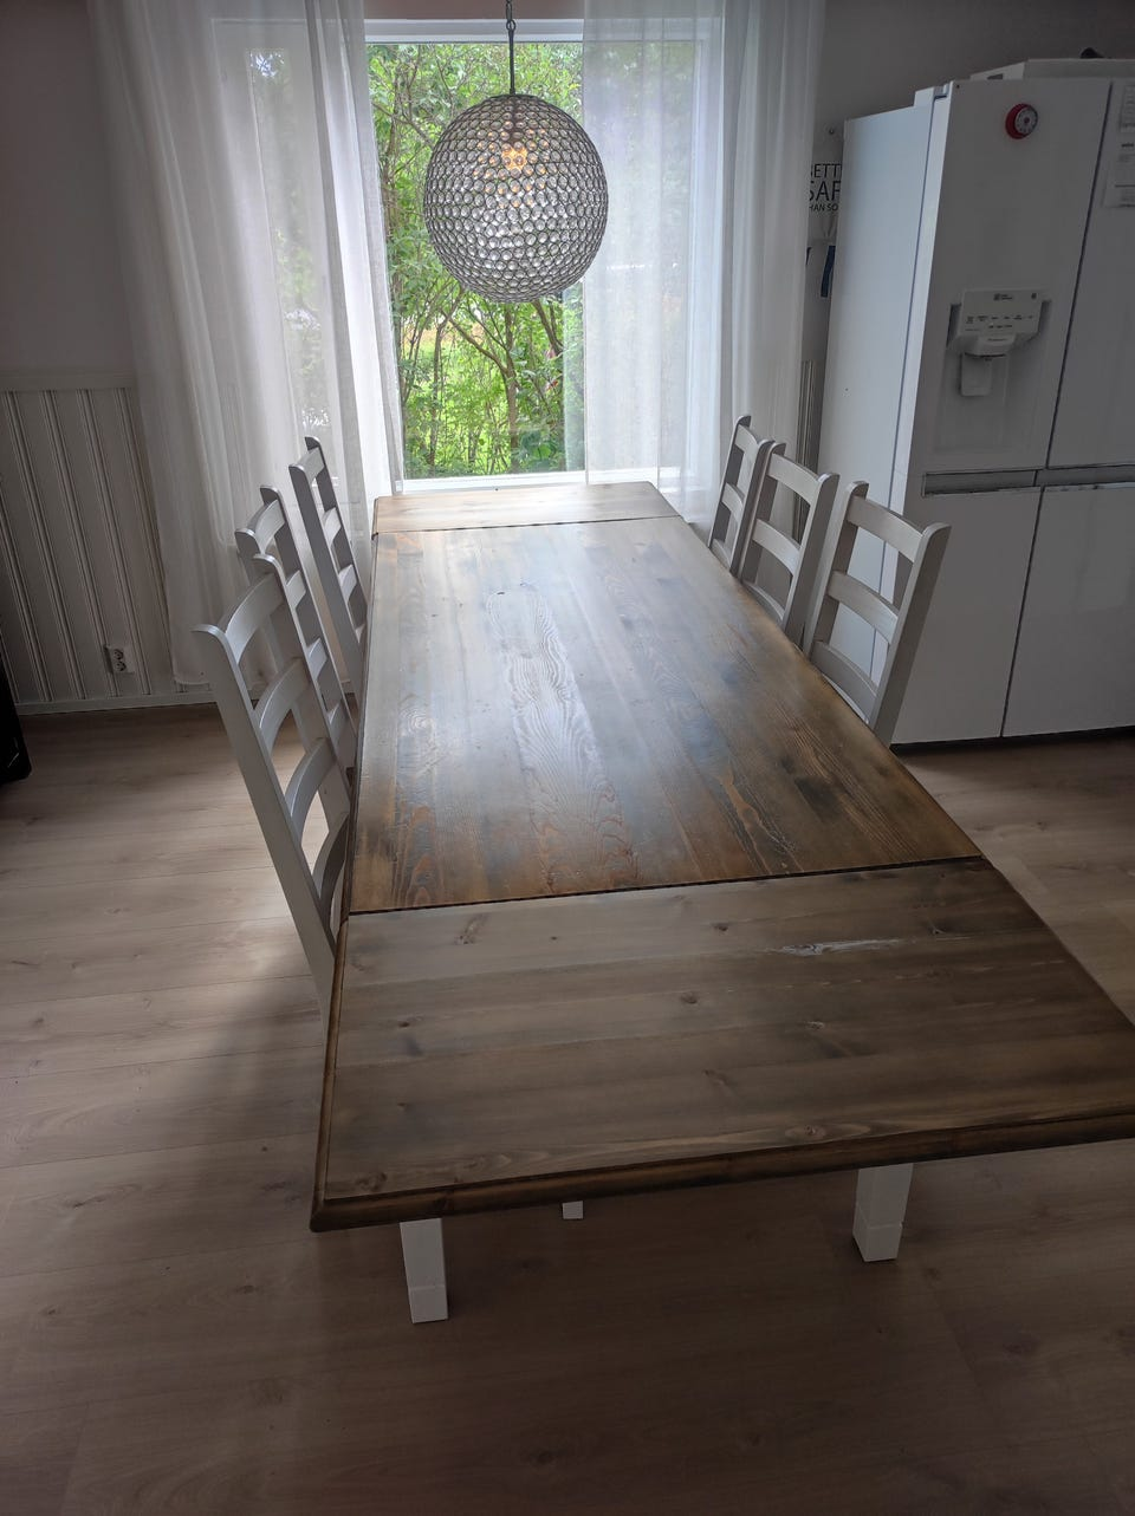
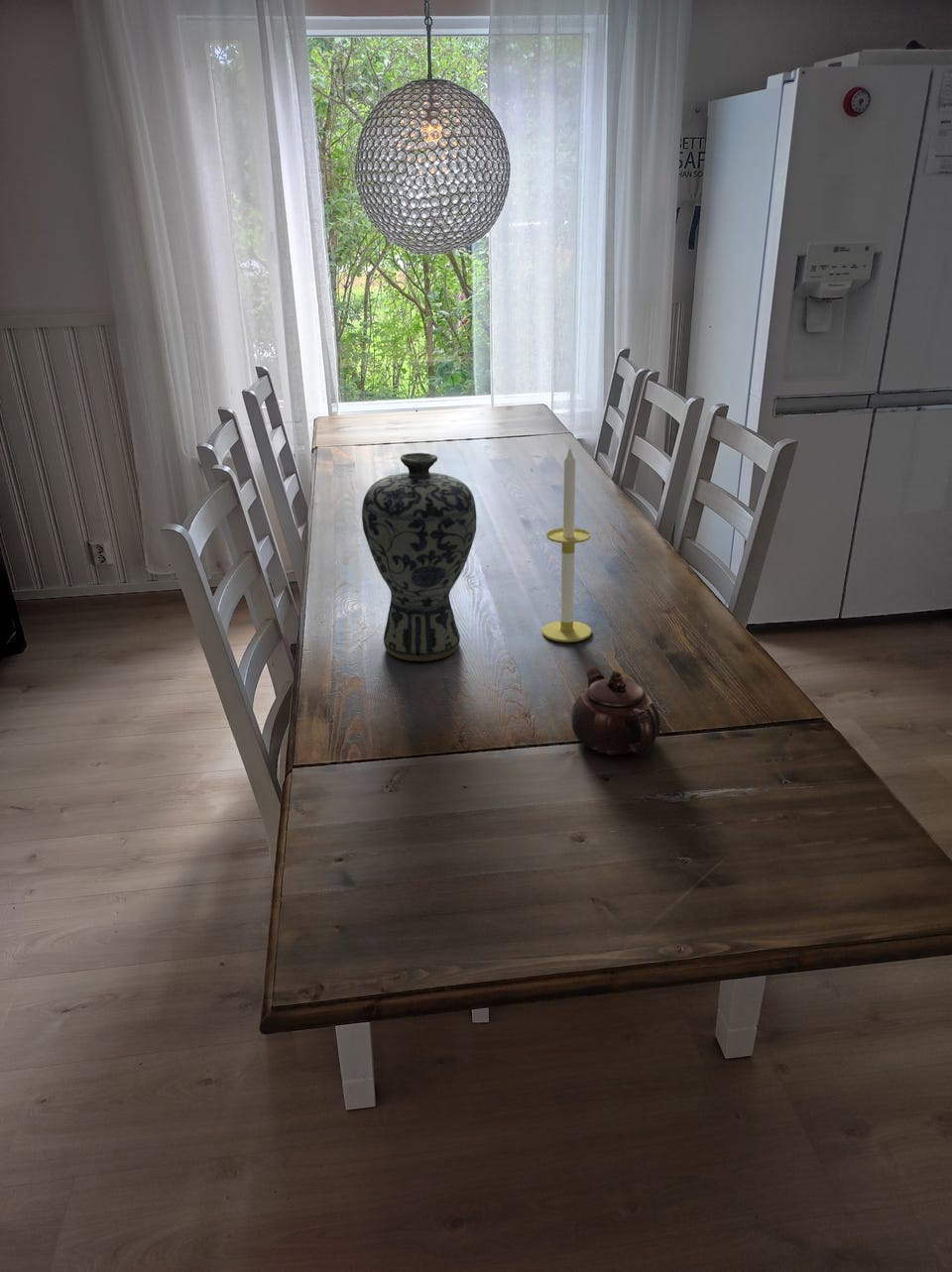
+ candle [541,446,593,643]
+ vase [361,452,477,662]
+ teapot [570,666,661,756]
